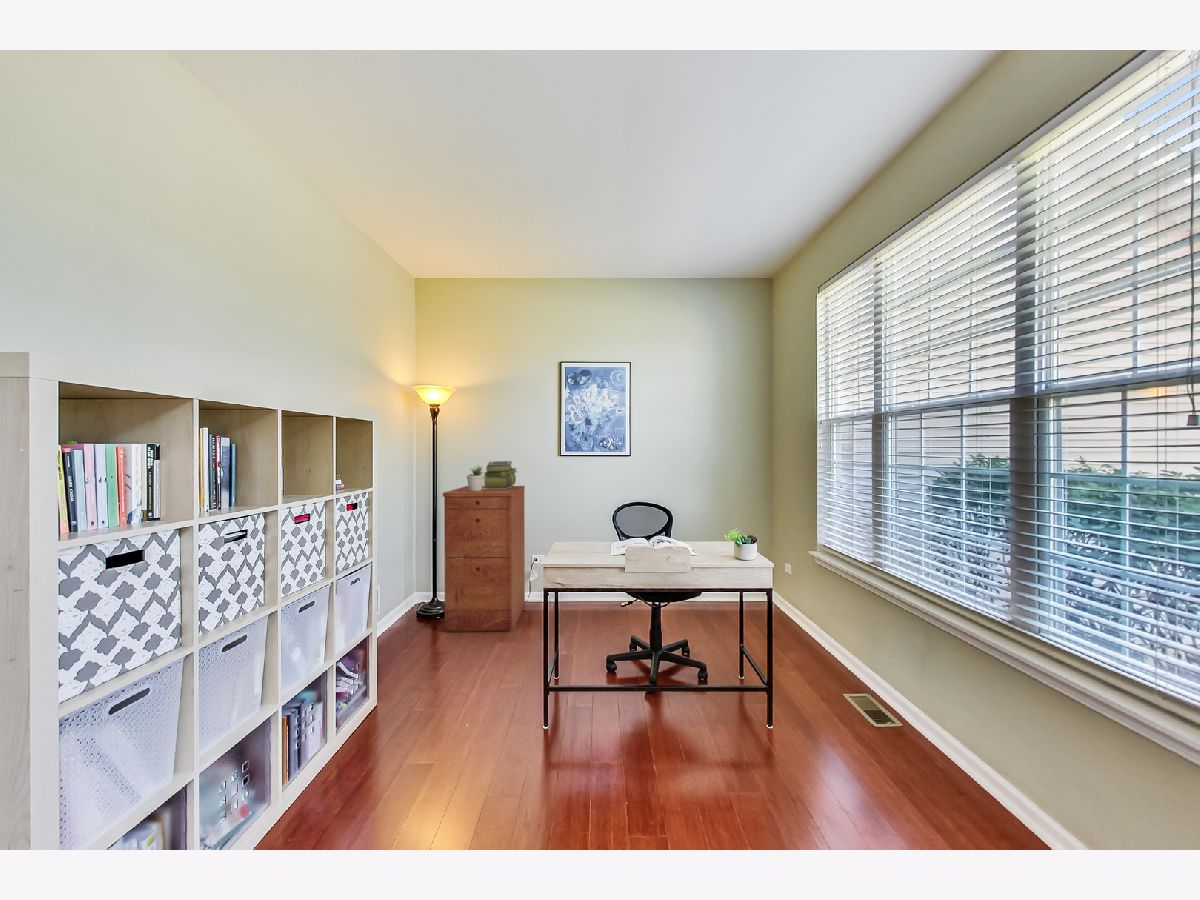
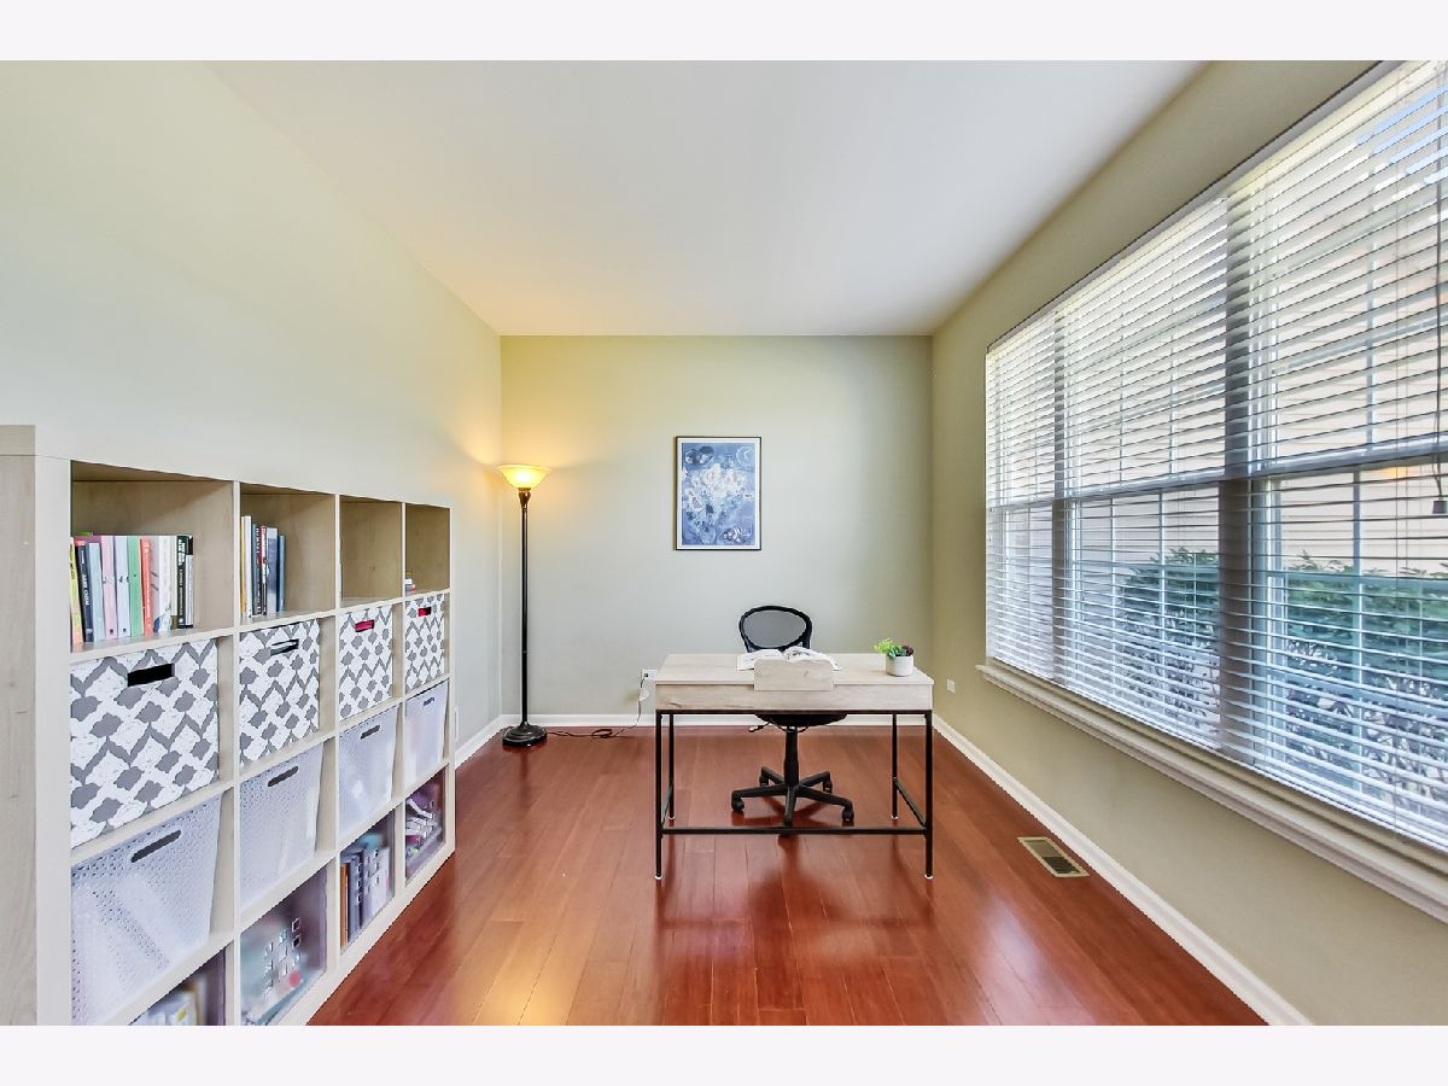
- potted plant [466,464,485,491]
- filing cabinet [442,485,526,633]
- stack of books [483,460,519,489]
